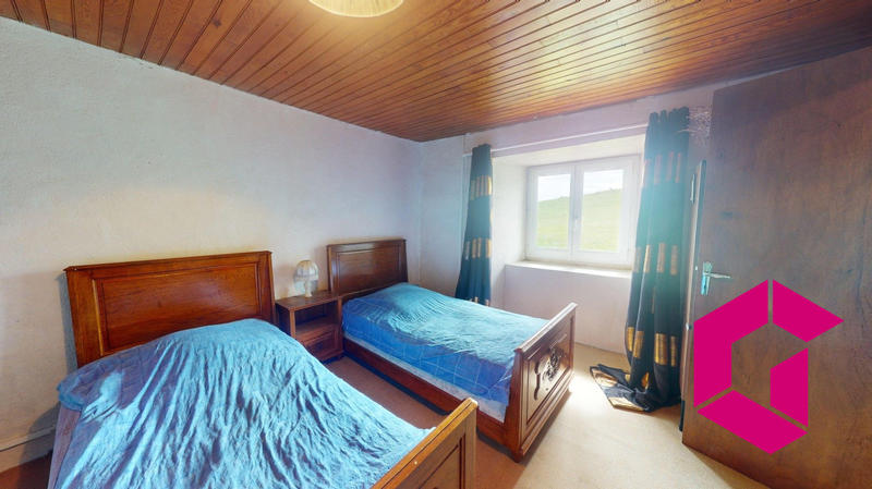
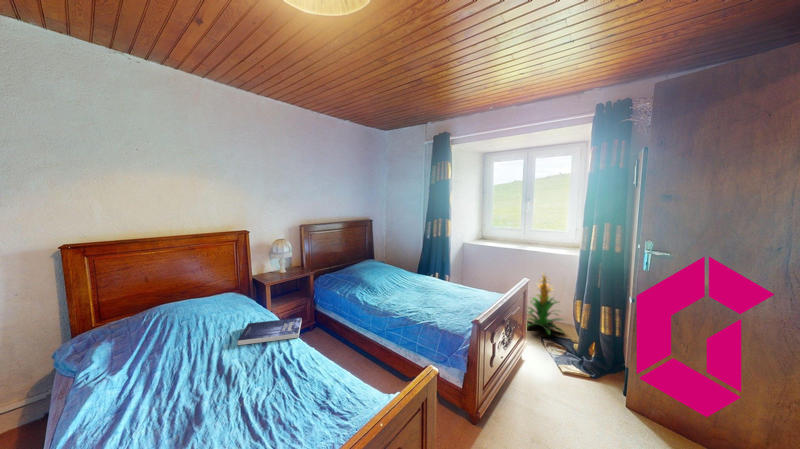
+ indoor plant [526,272,566,336]
+ book [237,317,302,346]
